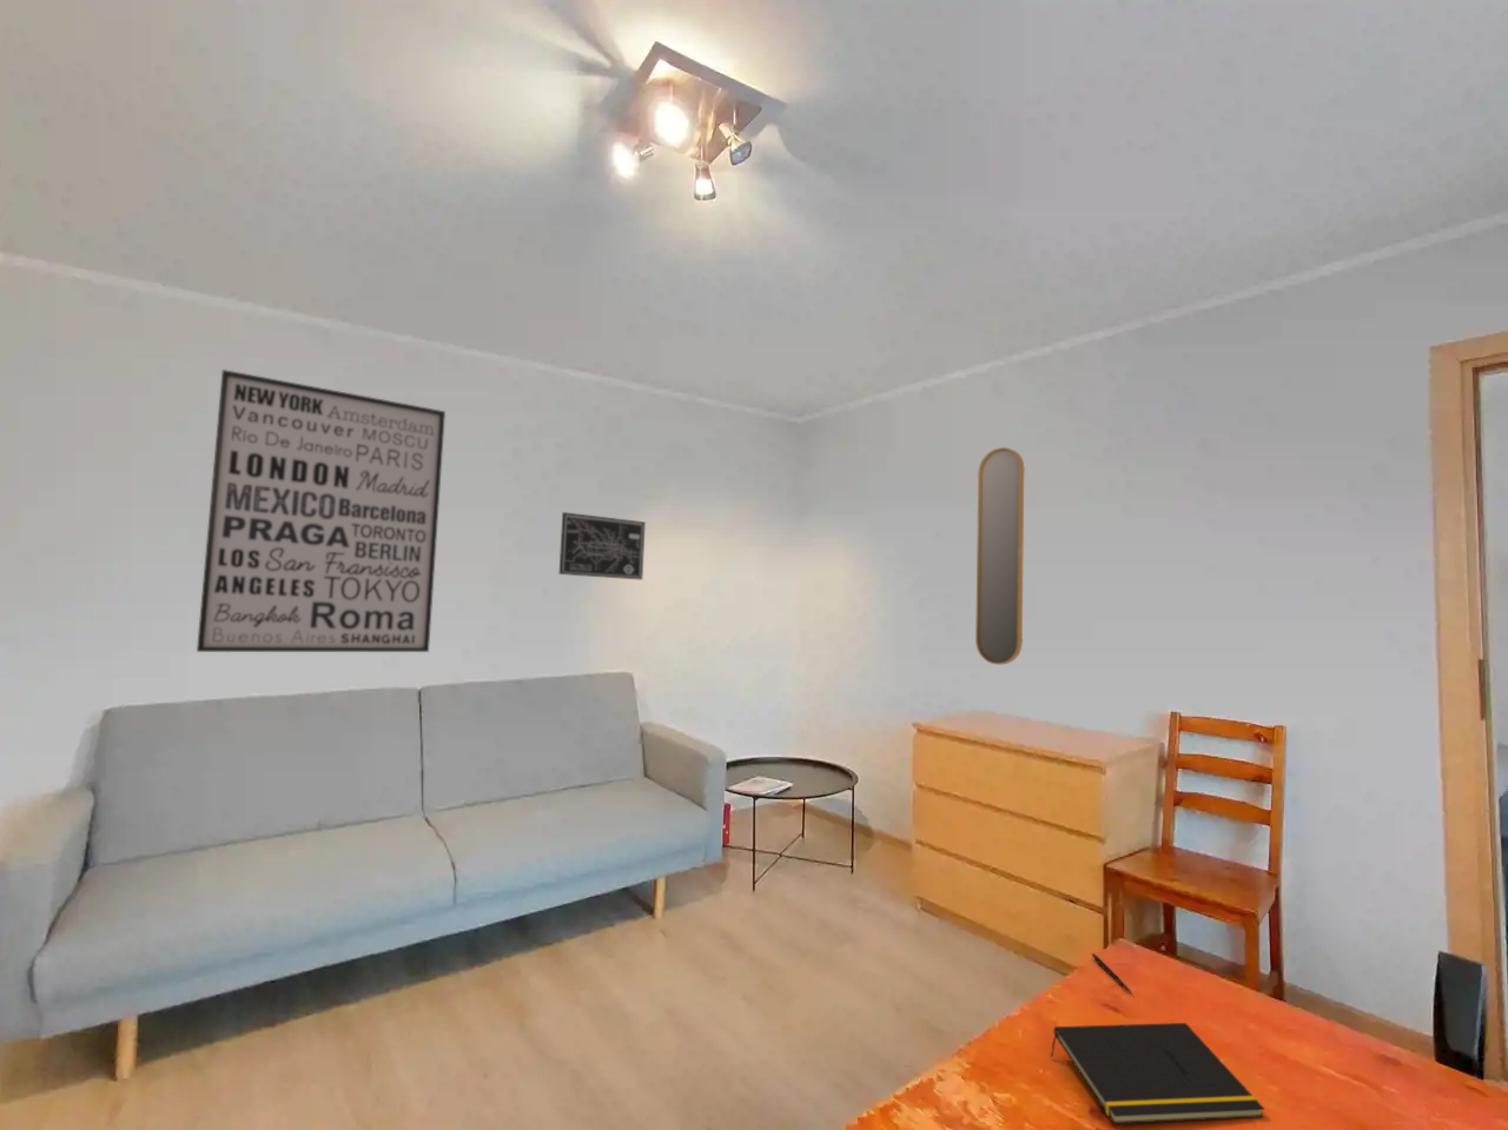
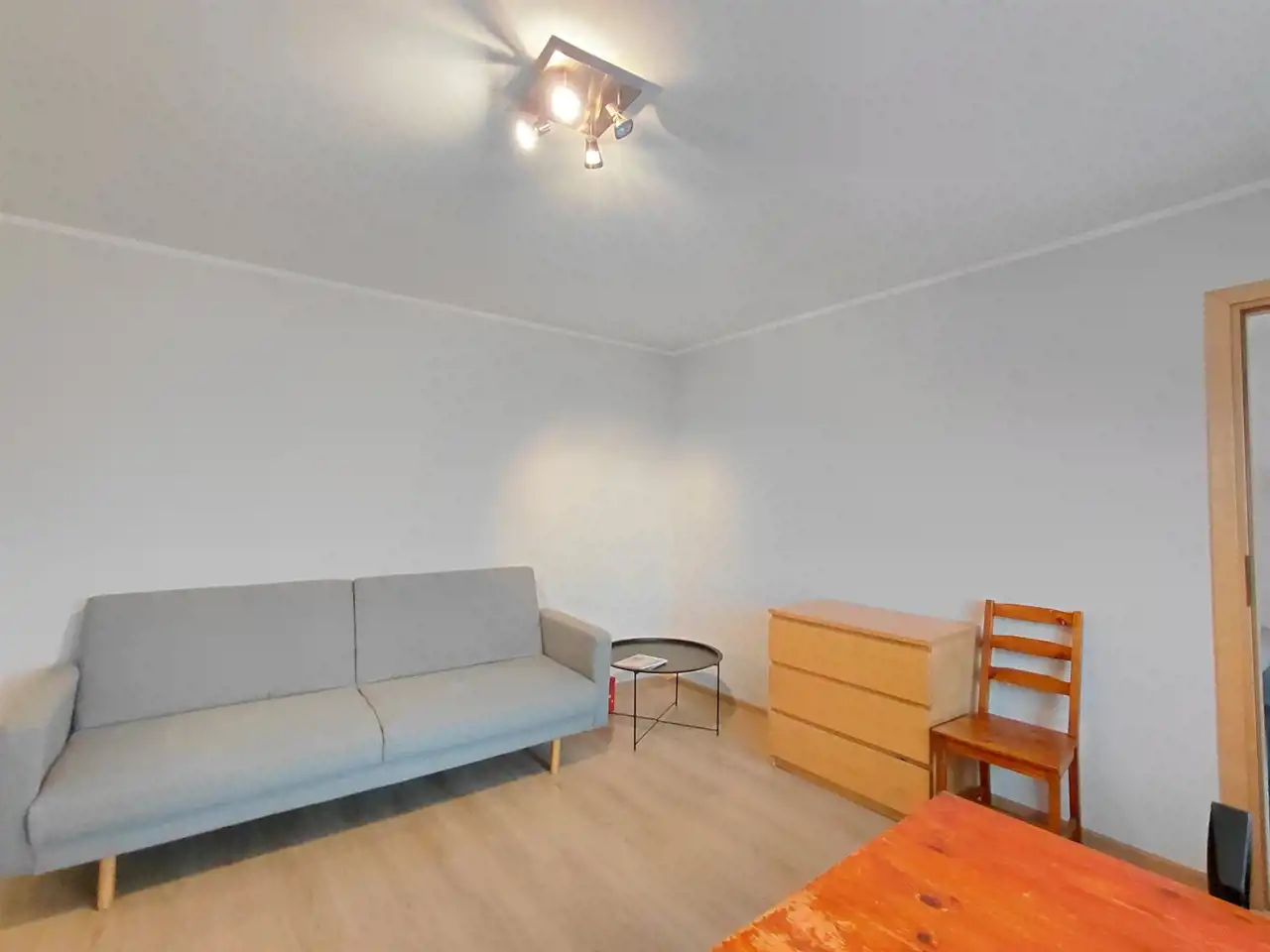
- pen [1091,952,1134,996]
- notepad [1050,1022,1266,1125]
- home mirror [975,446,1026,666]
- wall art [196,368,446,653]
- wall art [558,510,647,580]
